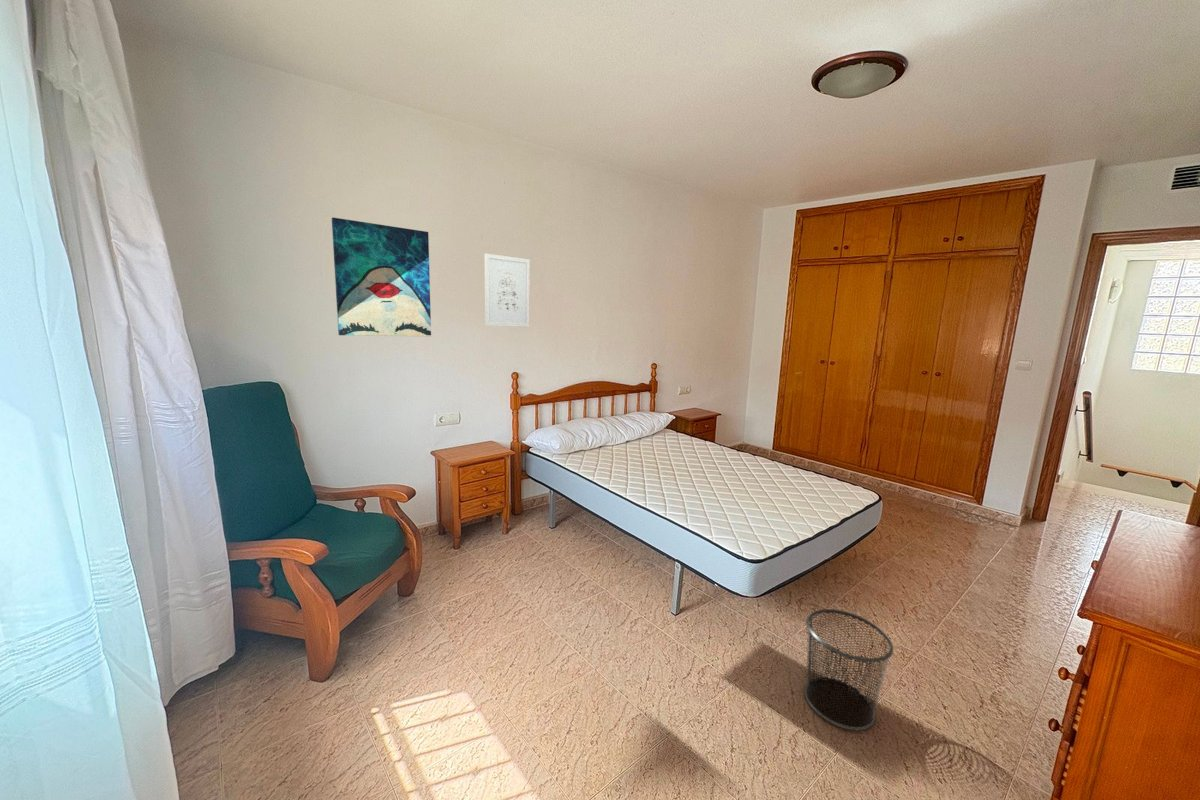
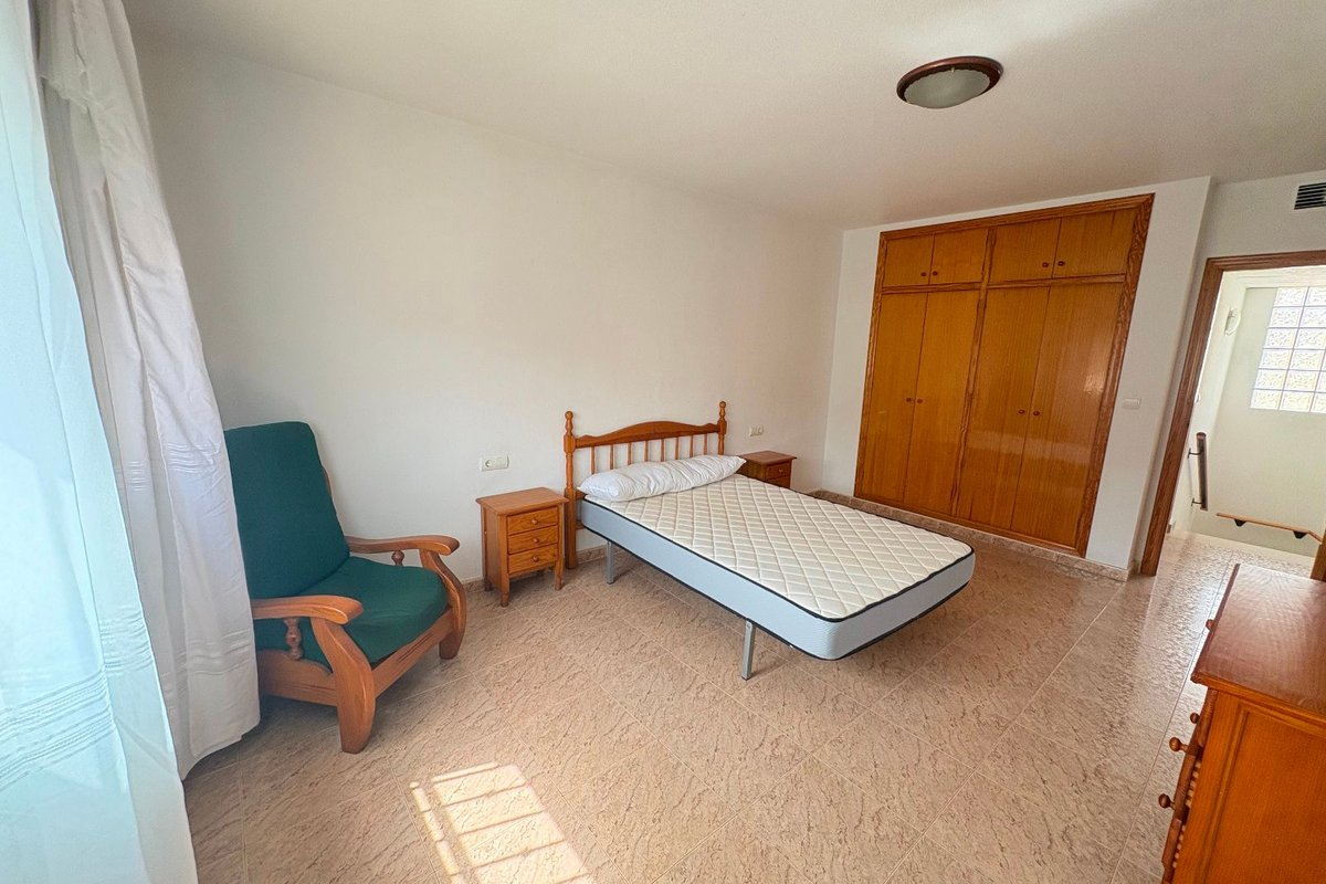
- waste bin [803,608,894,732]
- wall art [331,216,432,338]
- wall art [484,253,531,328]
